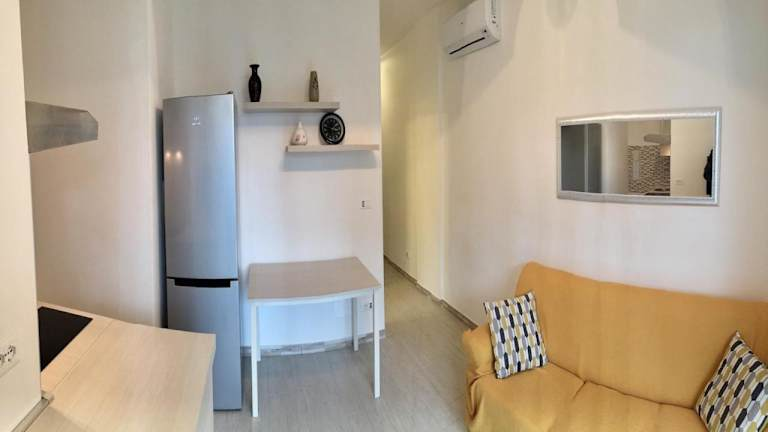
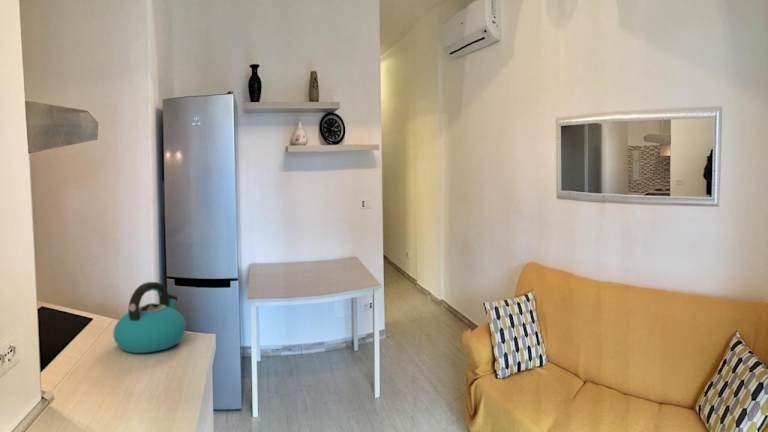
+ kettle [113,281,187,354]
